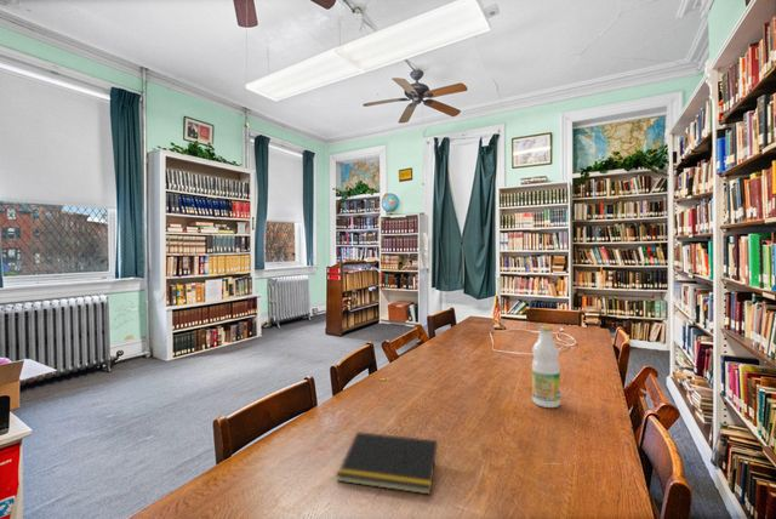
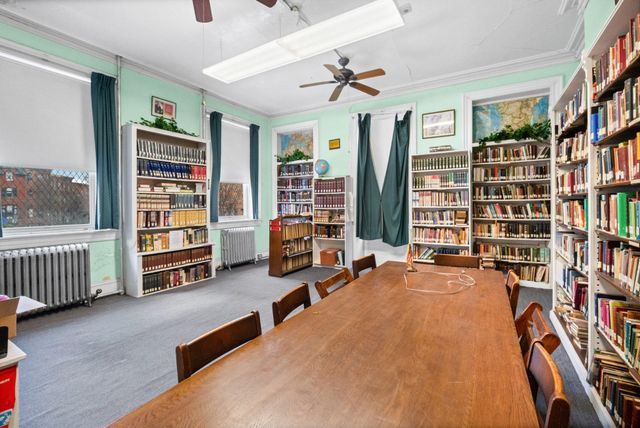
- bottle [531,325,561,409]
- notepad [336,430,439,496]
